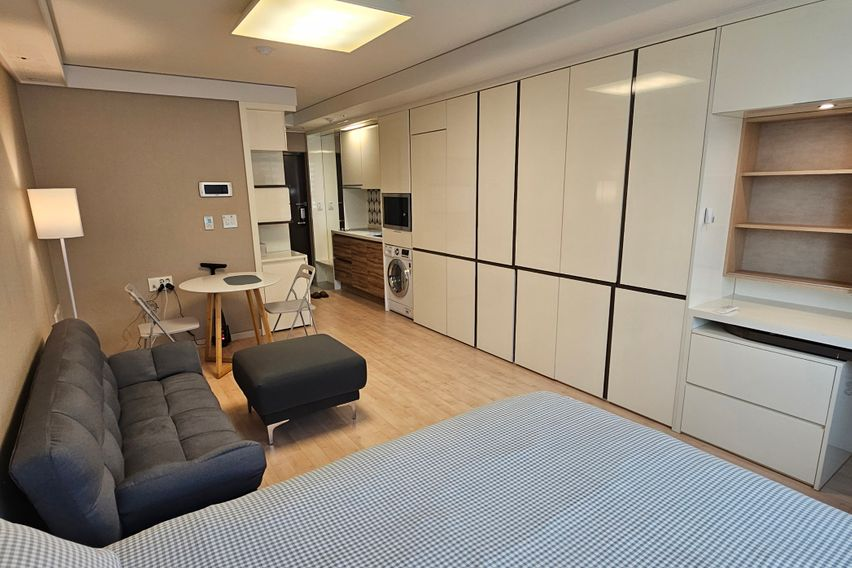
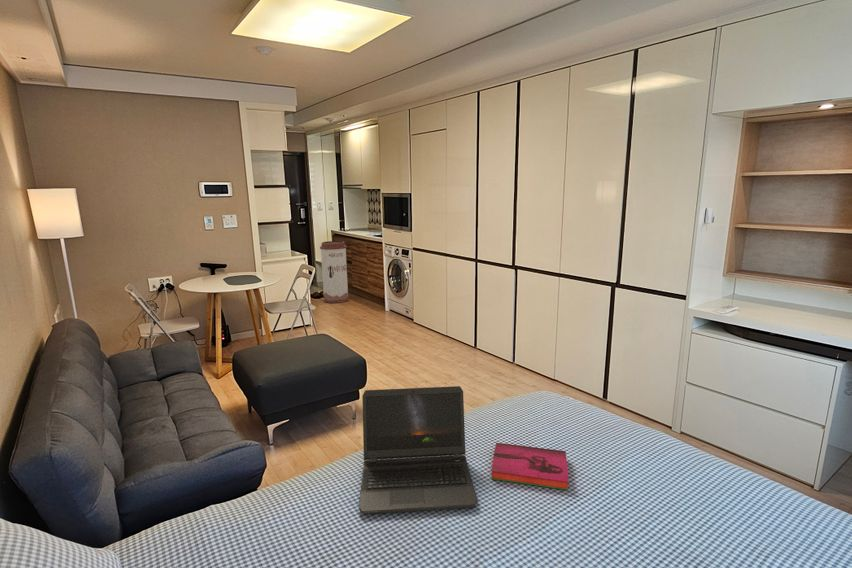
+ laptop computer [358,385,478,516]
+ hardback book [490,442,570,491]
+ trash can [319,240,349,304]
